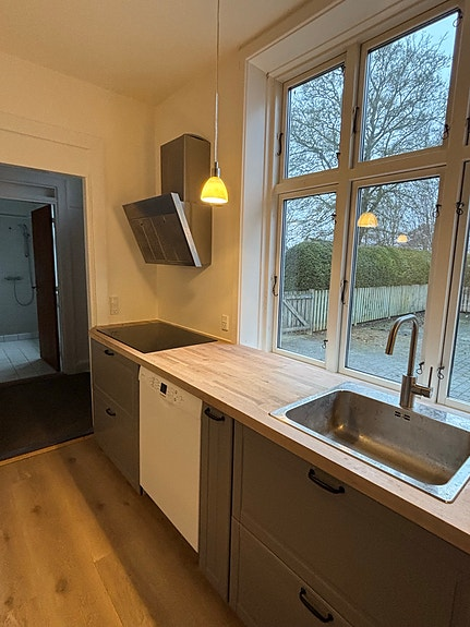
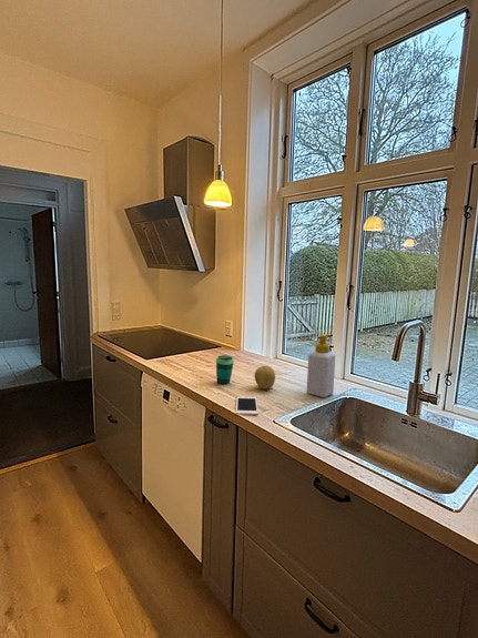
+ soap bottle [306,333,336,398]
+ cell phone [235,396,260,416]
+ cup [215,354,235,385]
+ fruit [254,365,276,391]
